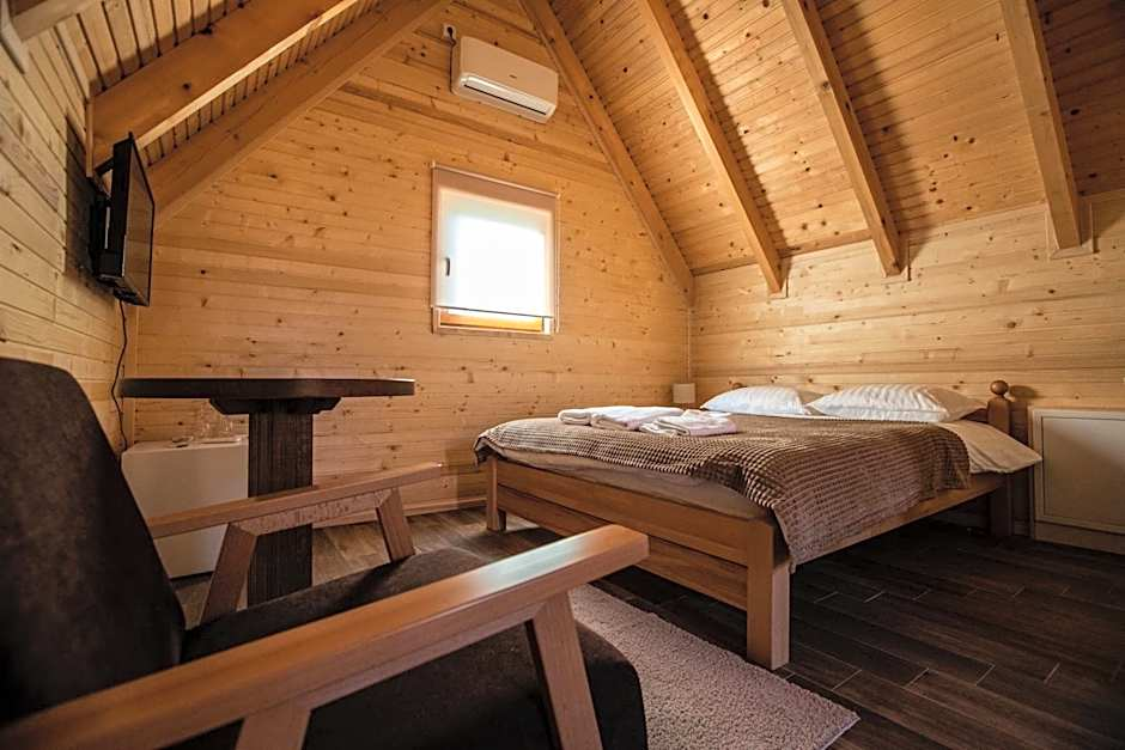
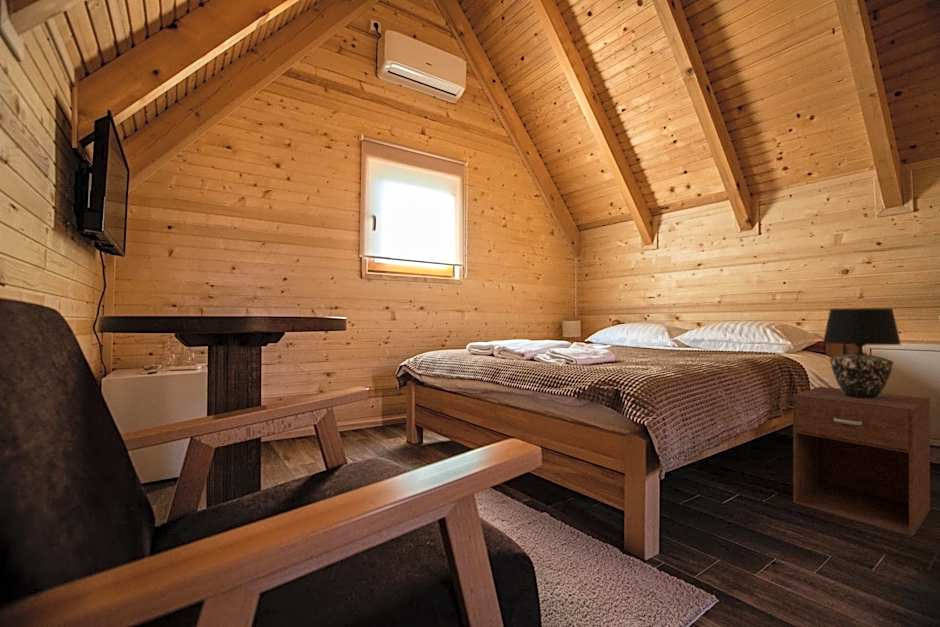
+ nightstand [792,386,931,537]
+ table lamp [822,307,902,399]
